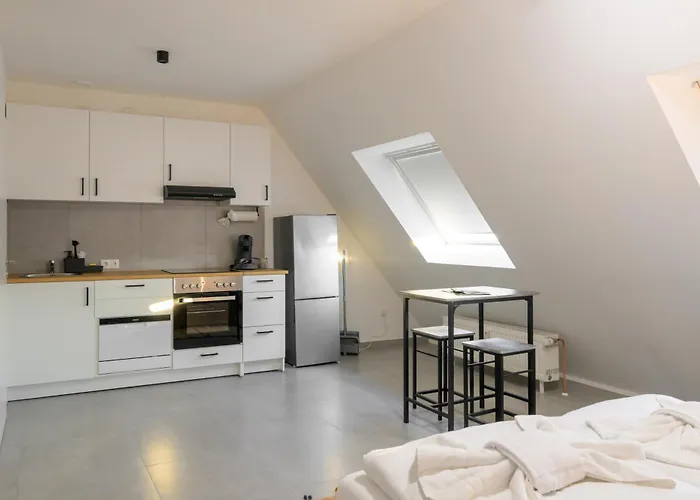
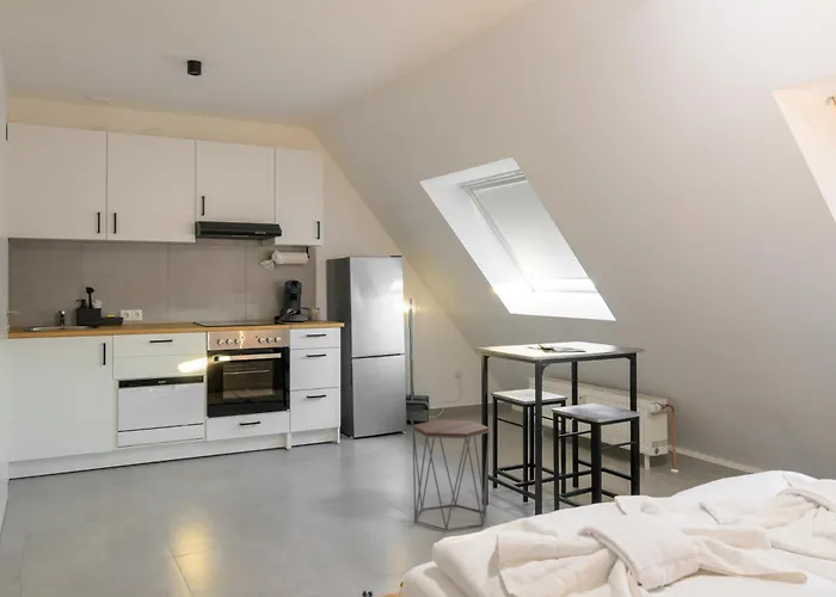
+ side table [411,419,491,531]
